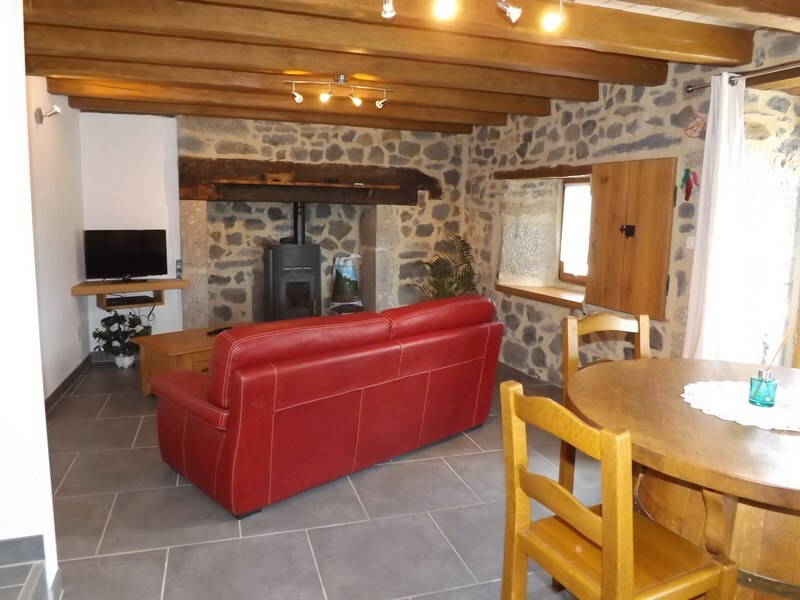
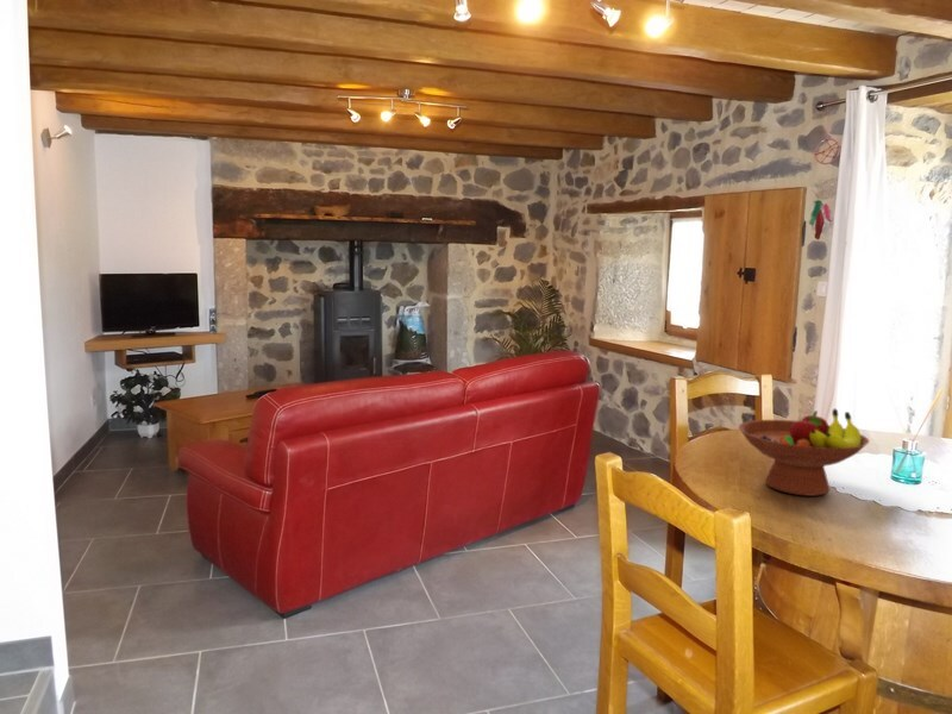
+ fruit bowl [738,408,870,497]
